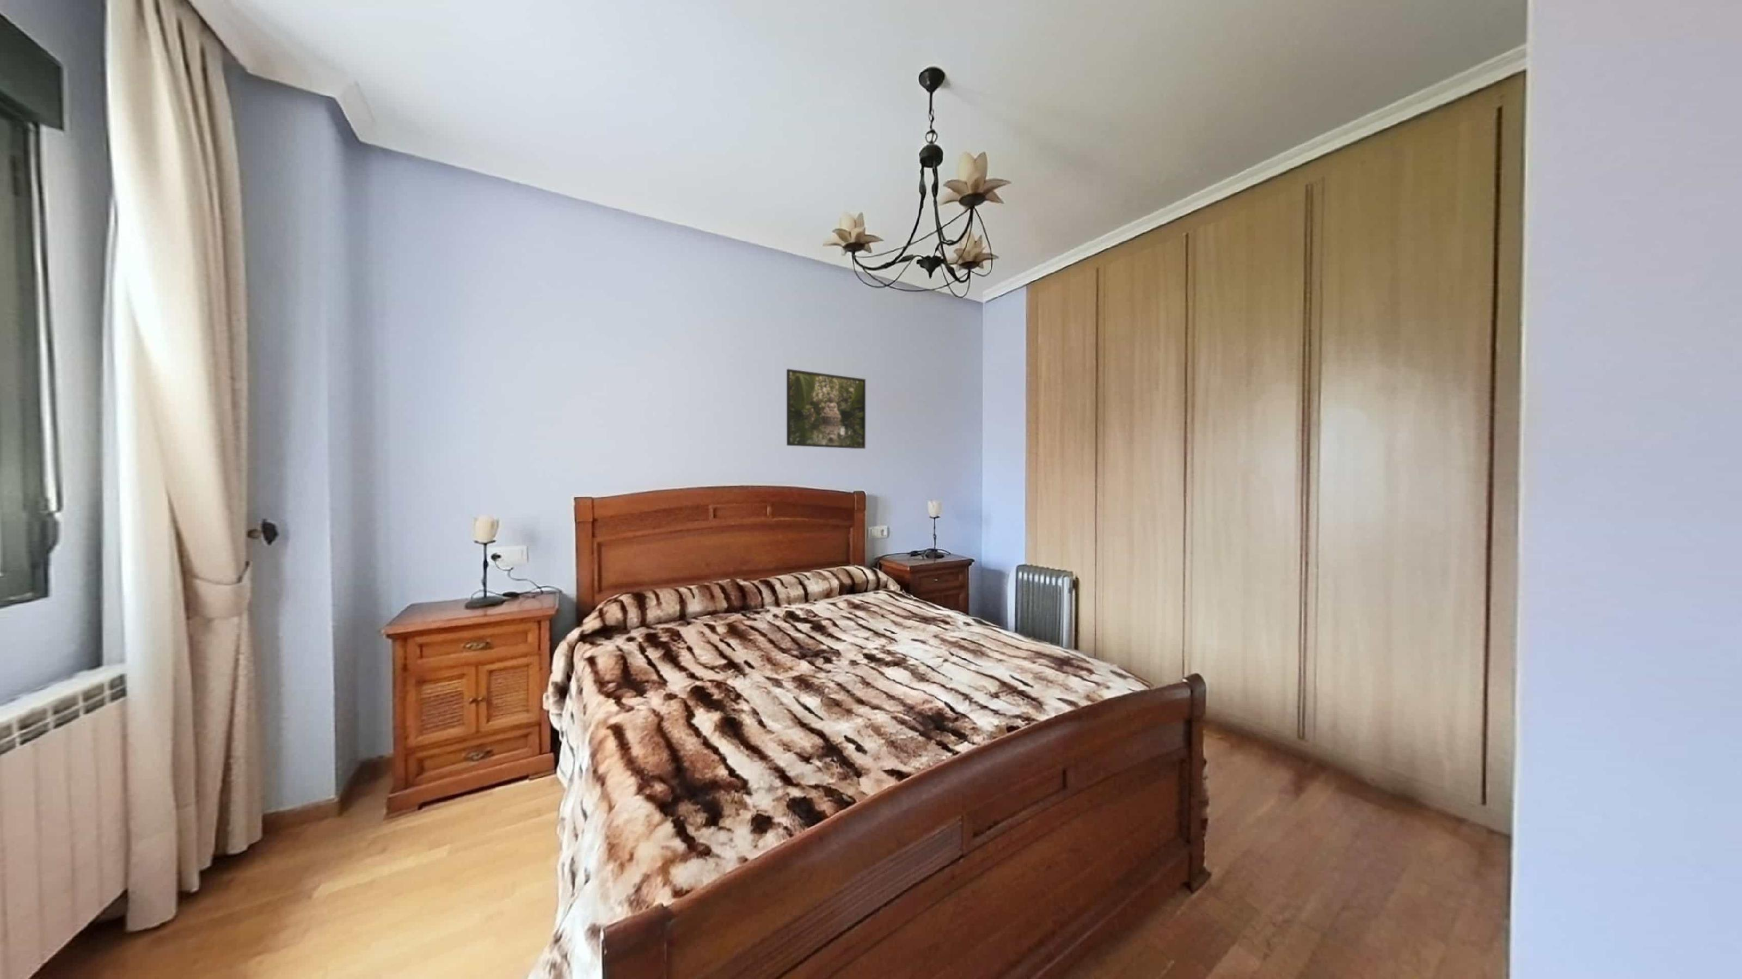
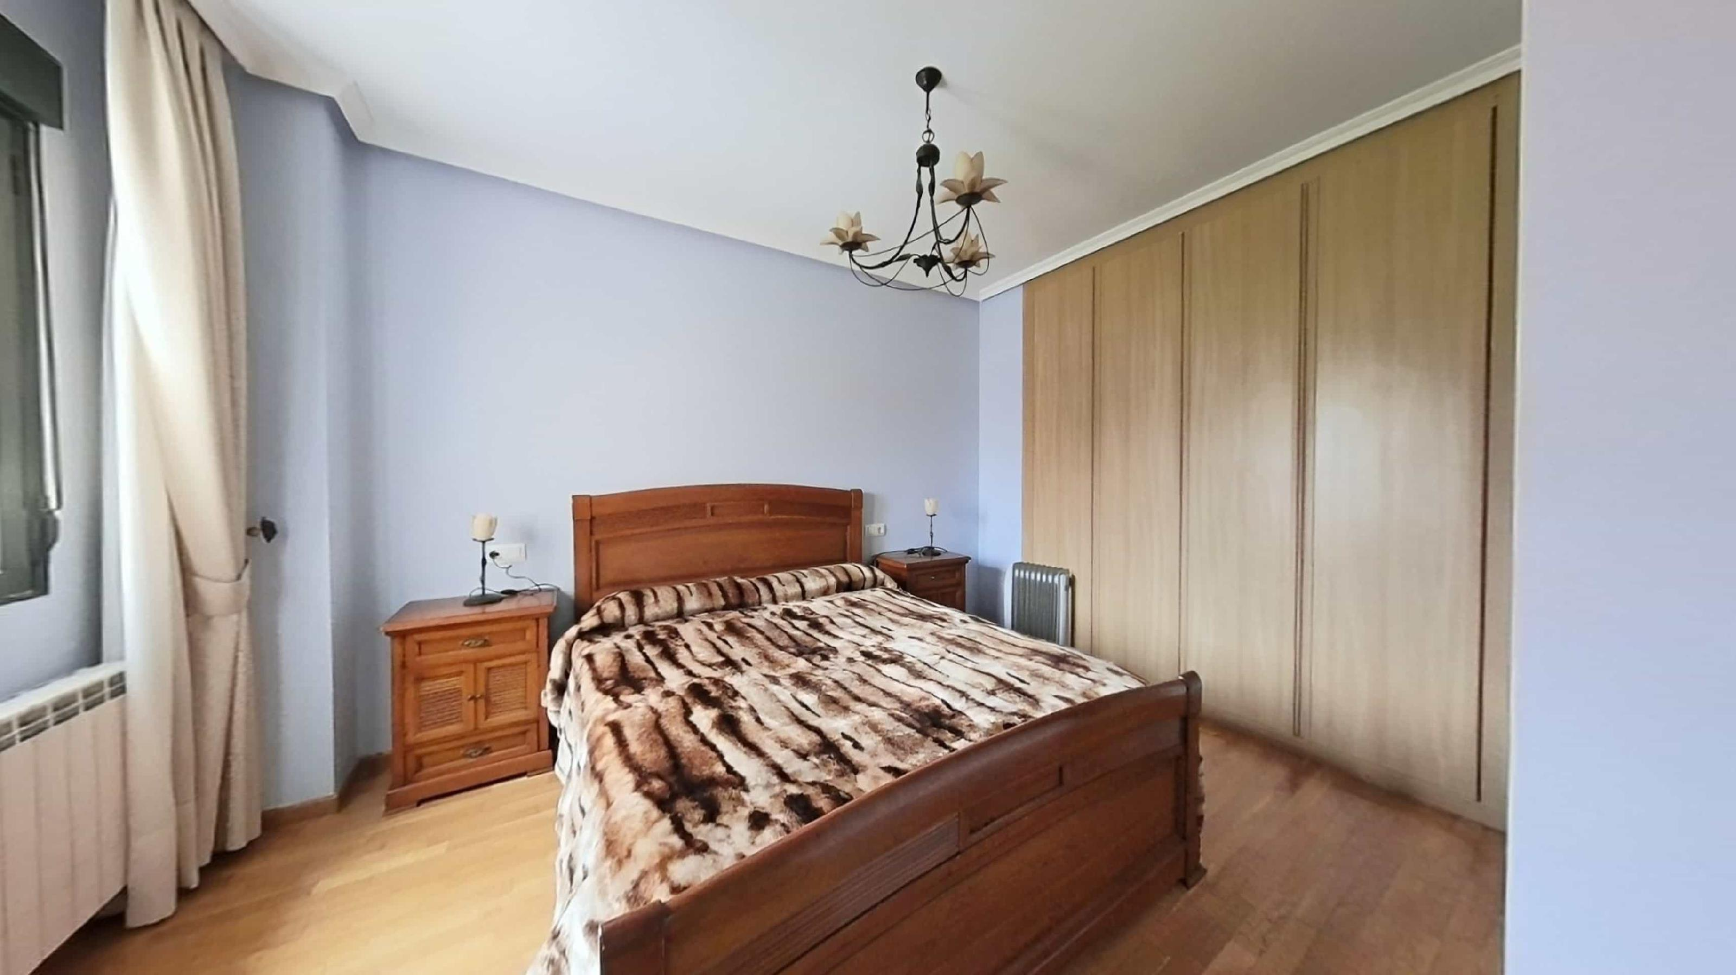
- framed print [786,369,866,450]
